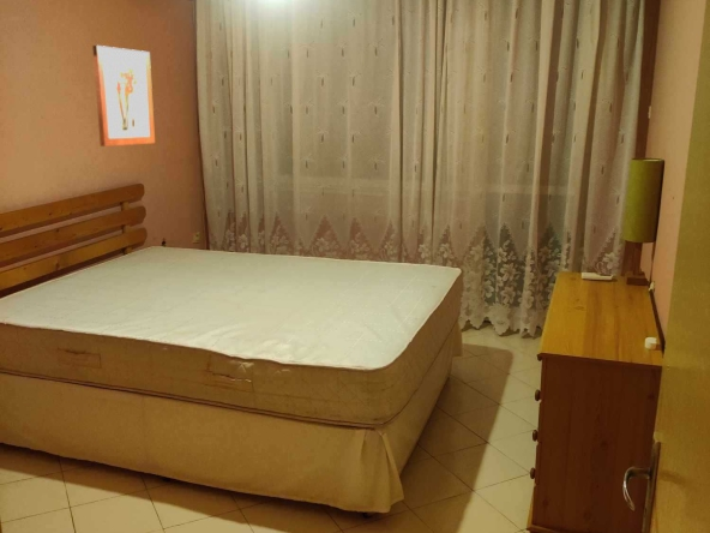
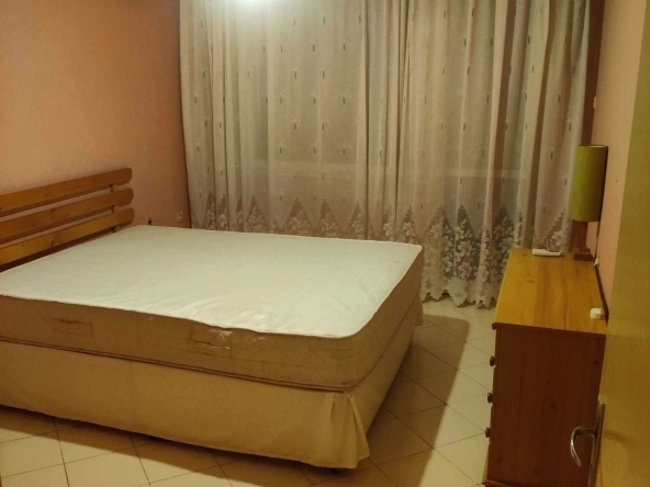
- wall art [91,44,156,148]
